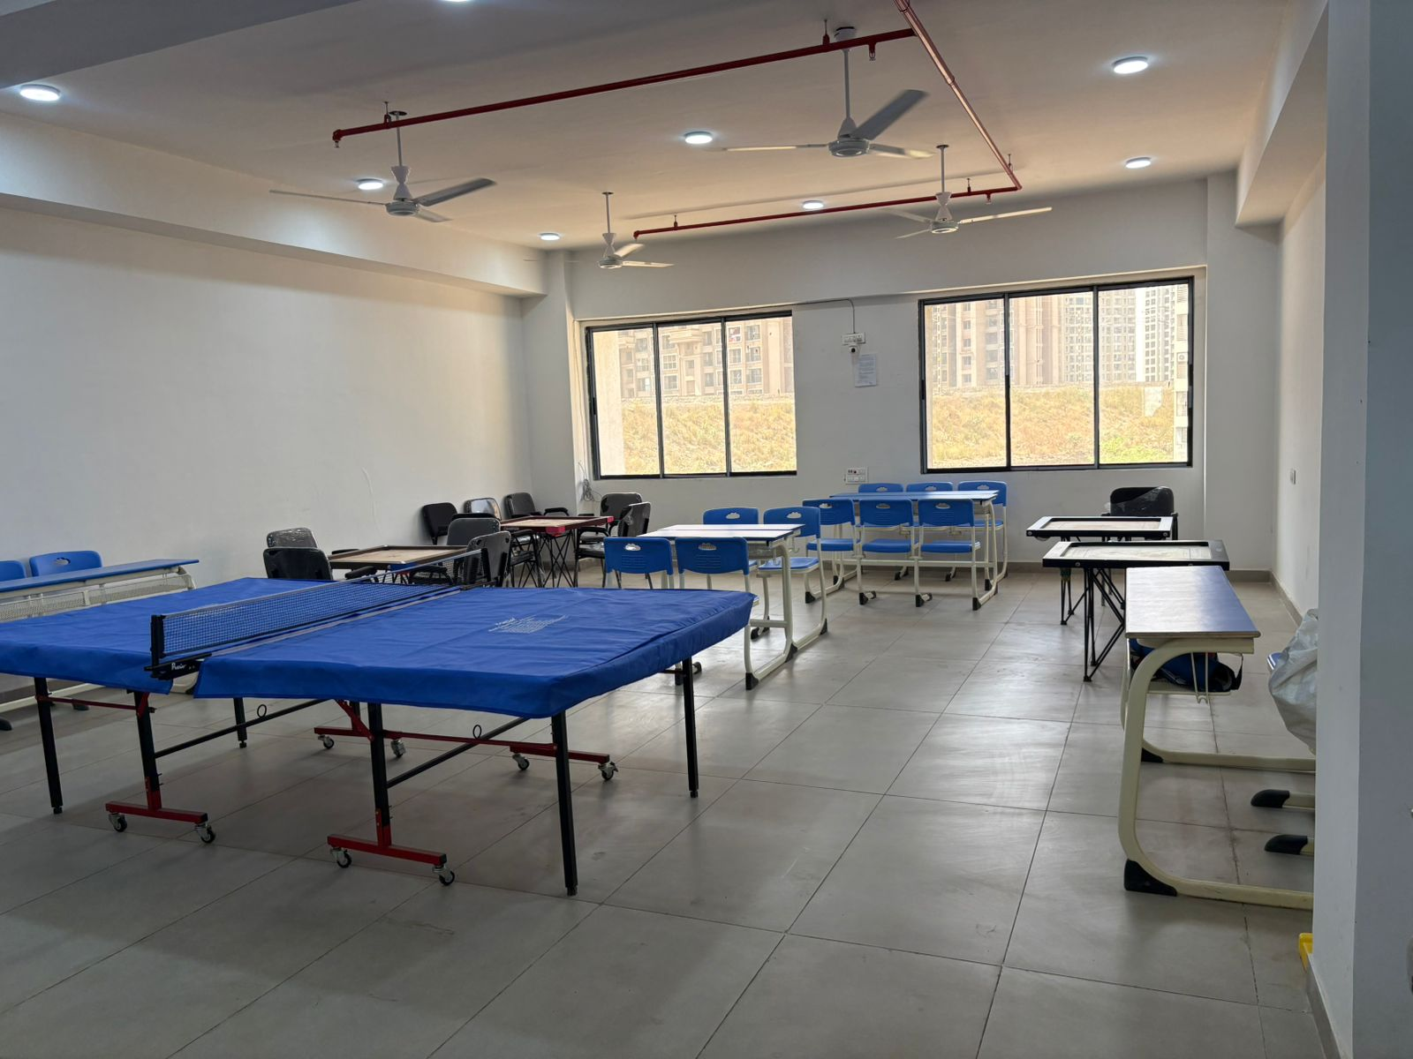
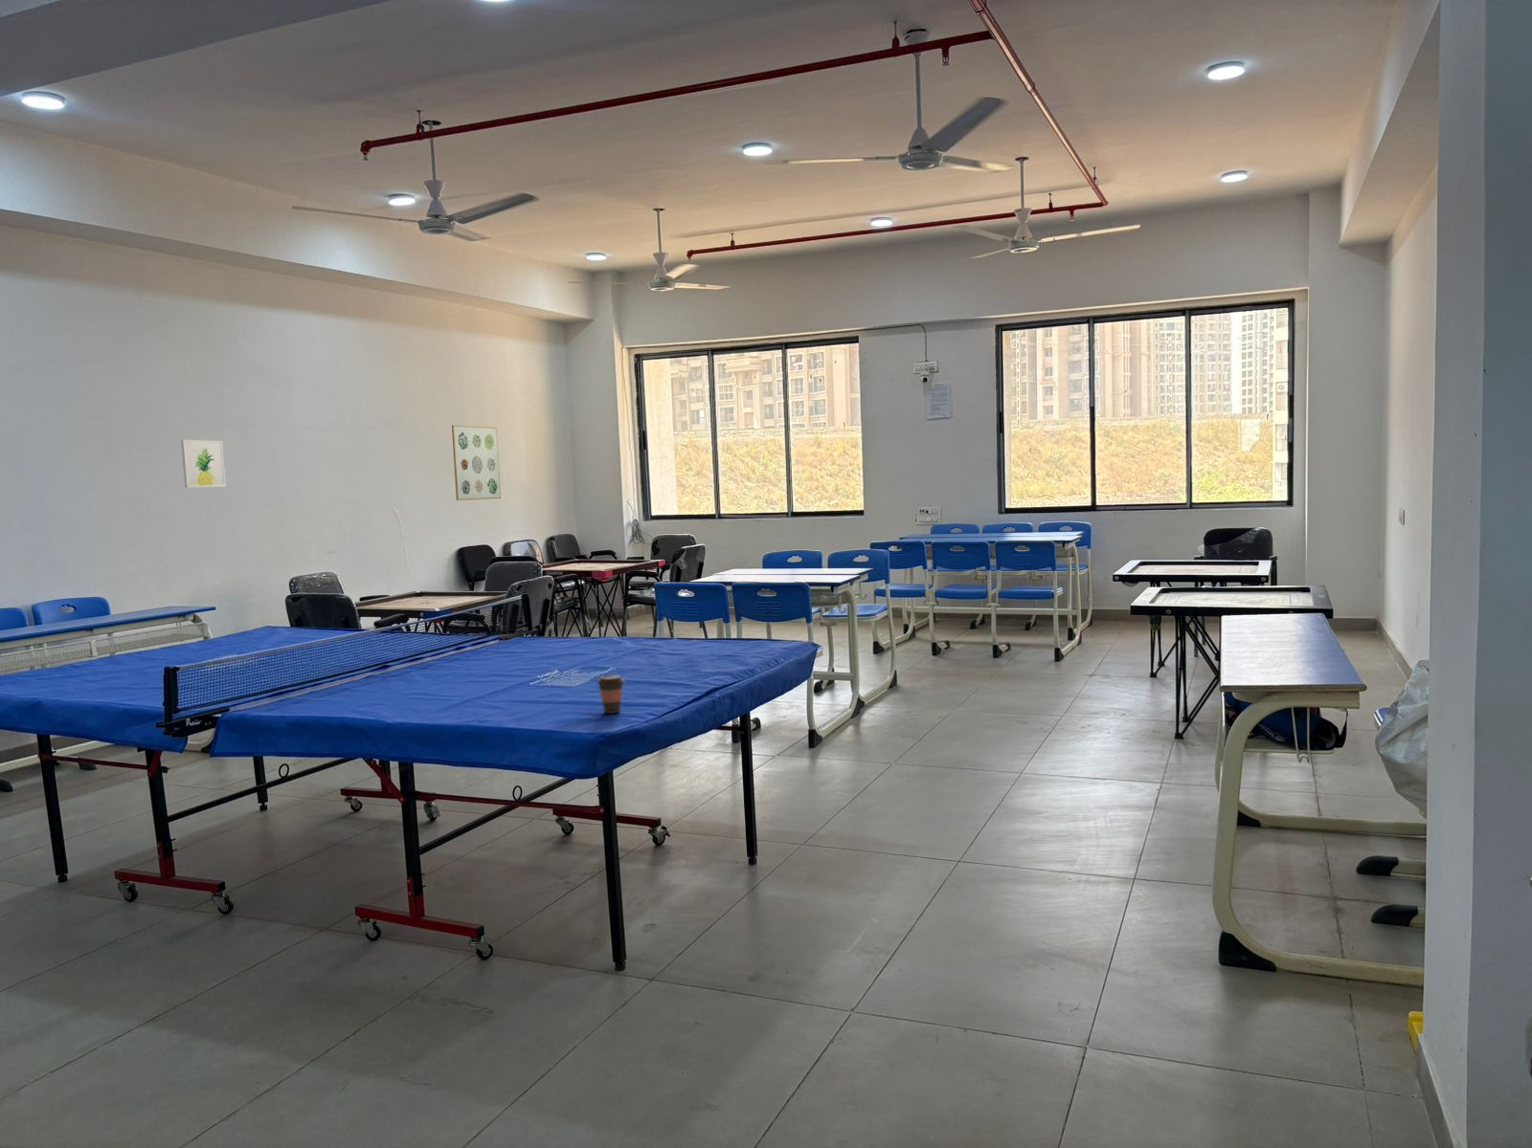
+ wall art [451,423,502,502]
+ wall art [180,439,227,488]
+ coffee cup [597,674,625,715]
